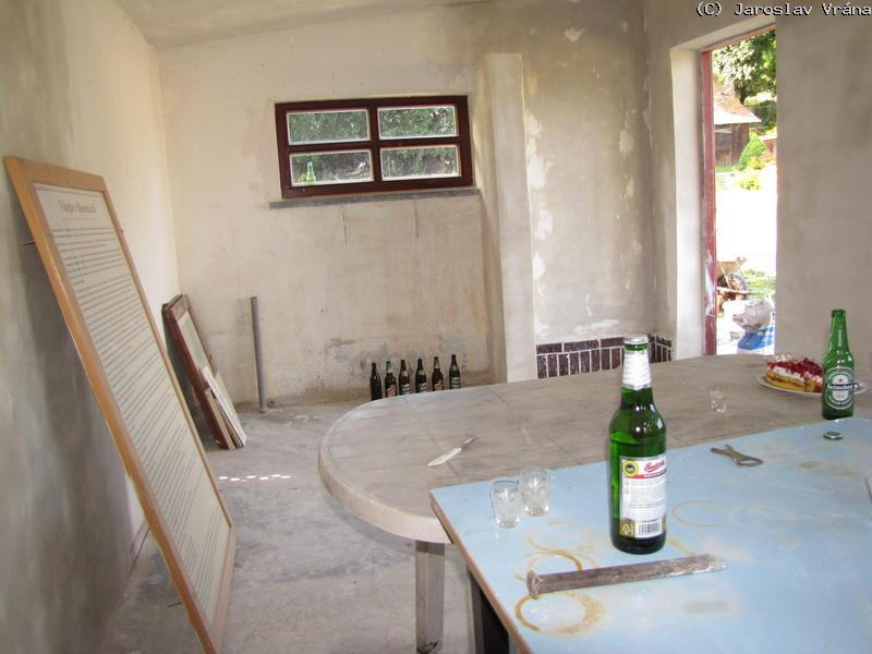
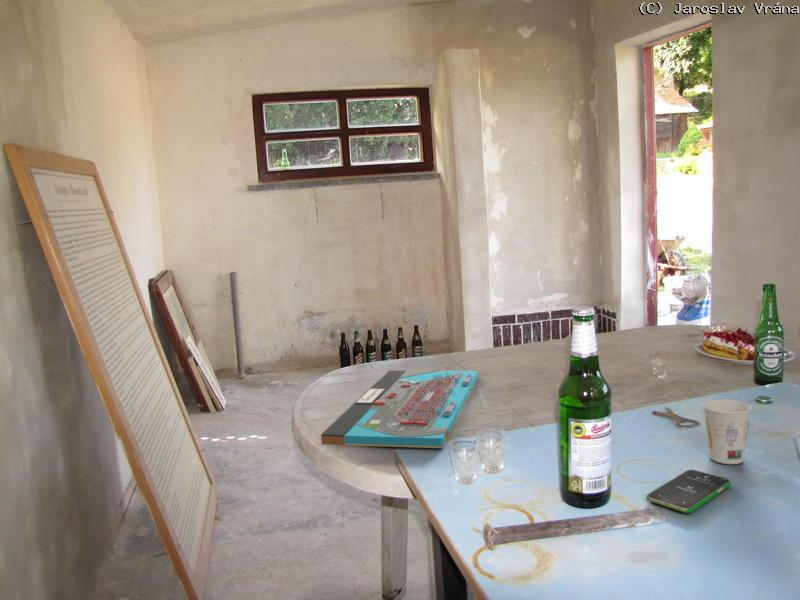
+ smartphone [646,469,732,514]
+ board game [320,370,479,449]
+ cup [701,398,753,465]
